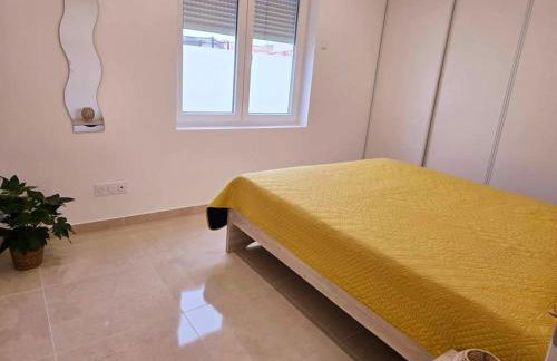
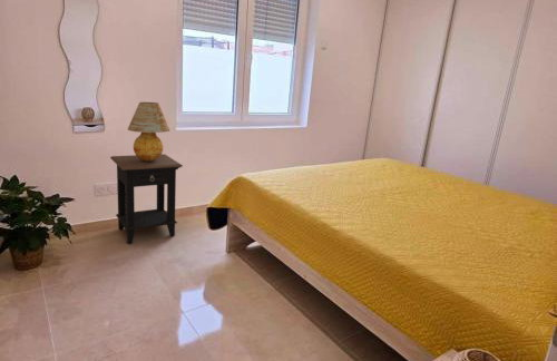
+ side table [109,153,184,245]
+ table lamp [126,101,170,162]
